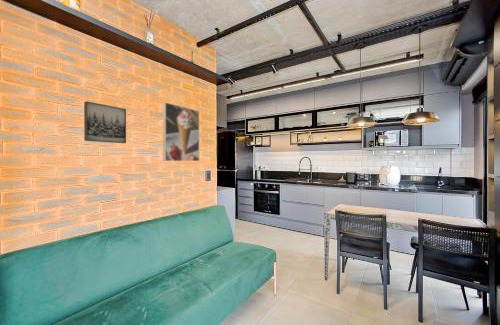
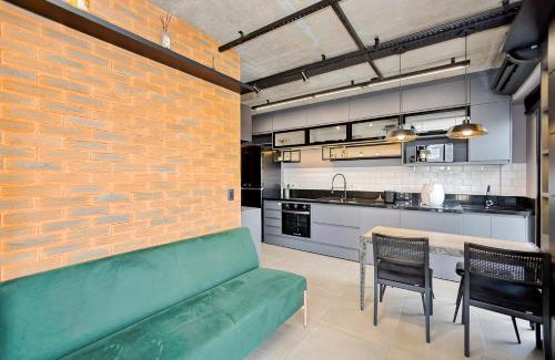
- wall art [83,100,127,144]
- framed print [162,101,200,162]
